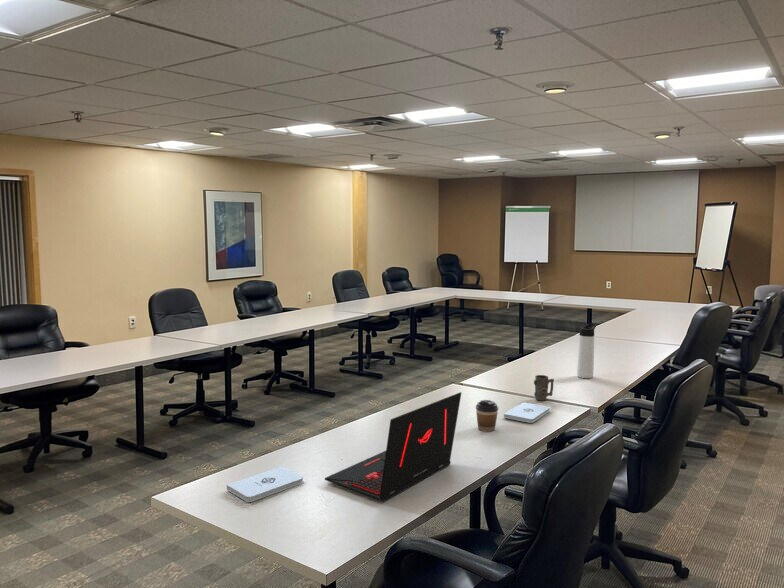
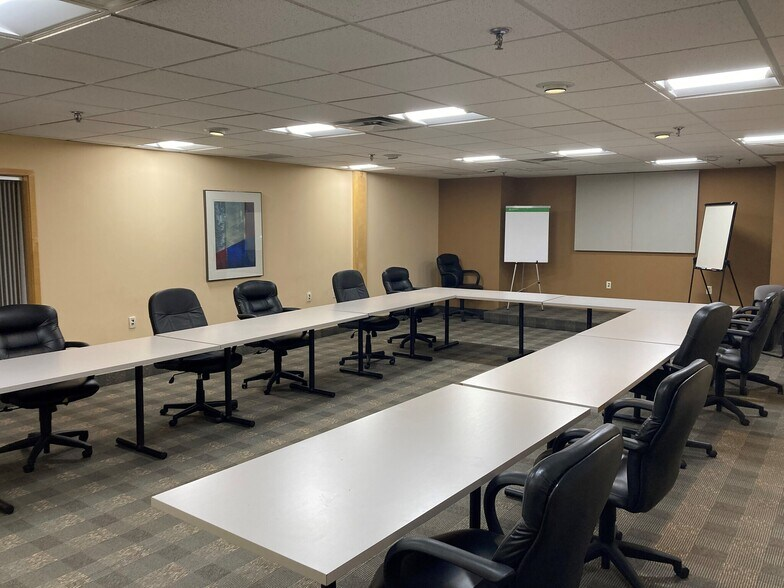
- thermos bottle [576,323,597,379]
- laptop [324,391,462,503]
- coffee cup [475,399,499,433]
- mug [533,374,555,401]
- notepad [503,401,550,424]
- notepad [226,465,304,503]
